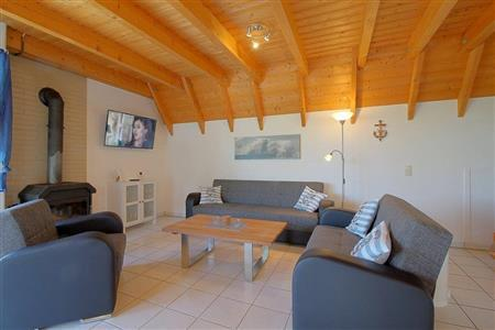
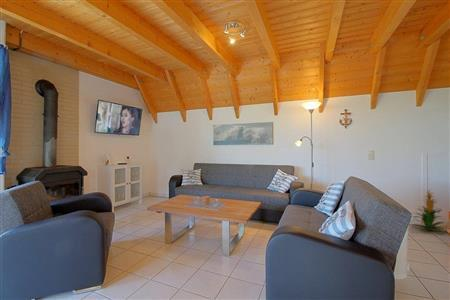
+ indoor plant [412,189,448,235]
